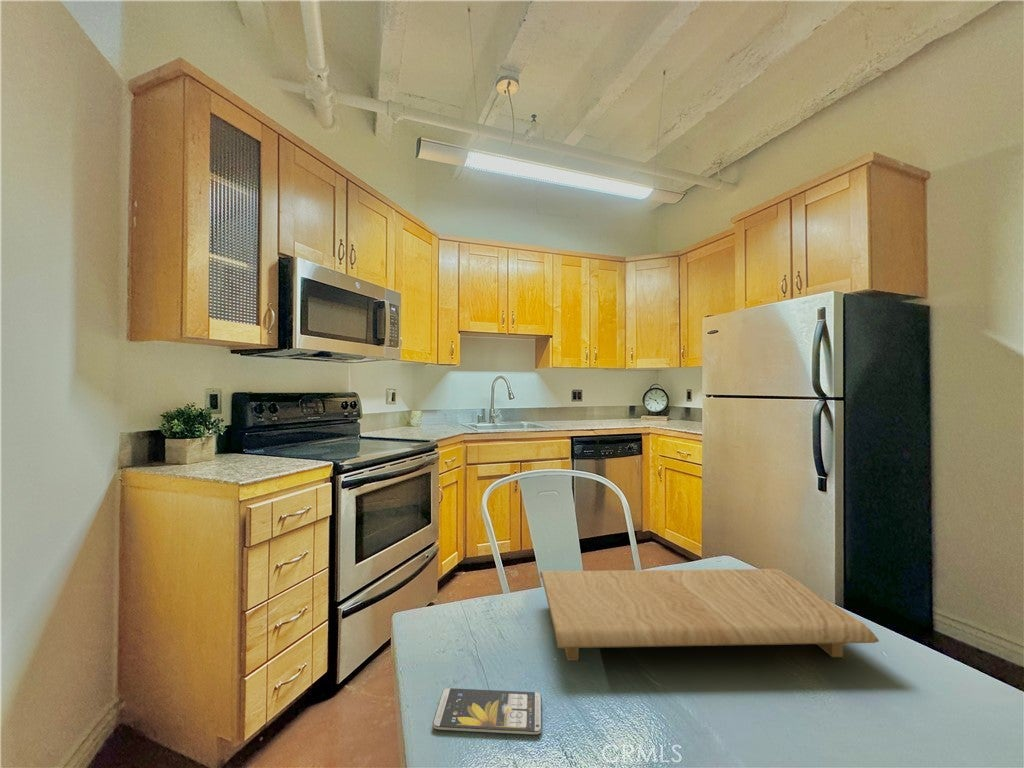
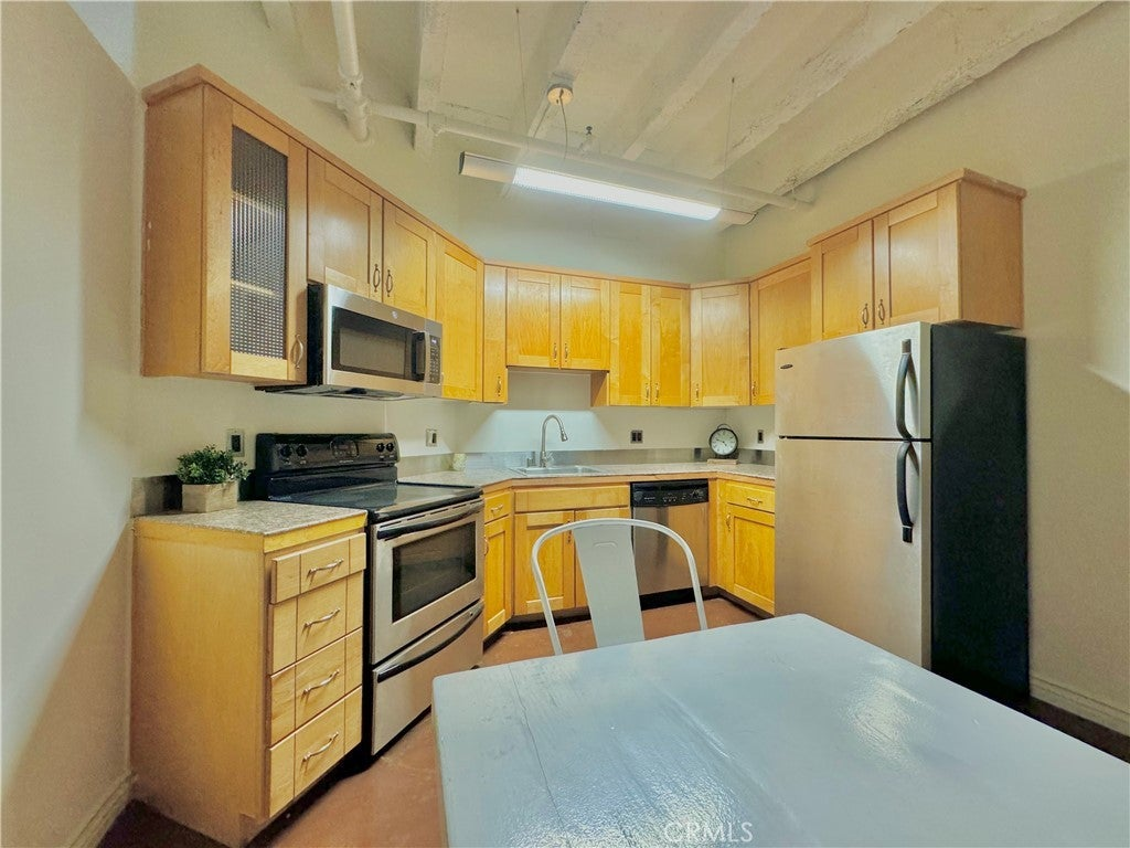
- smartphone [432,687,543,735]
- cutting board [539,568,880,661]
